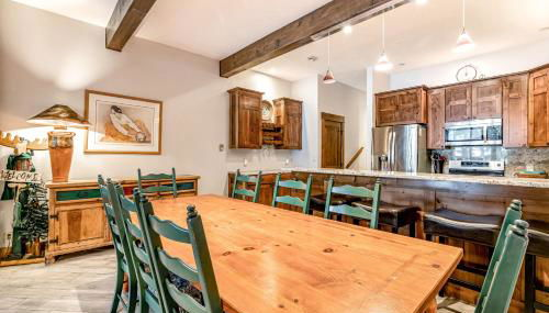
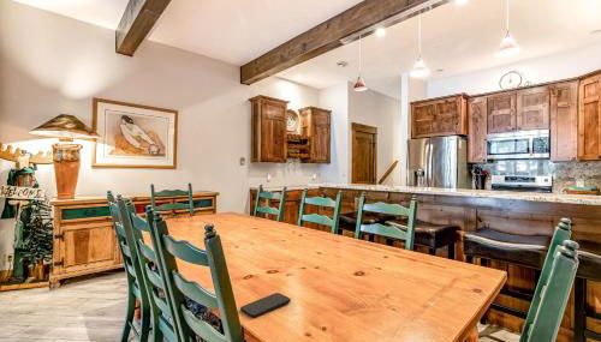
+ smartphone [239,292,292,319]
